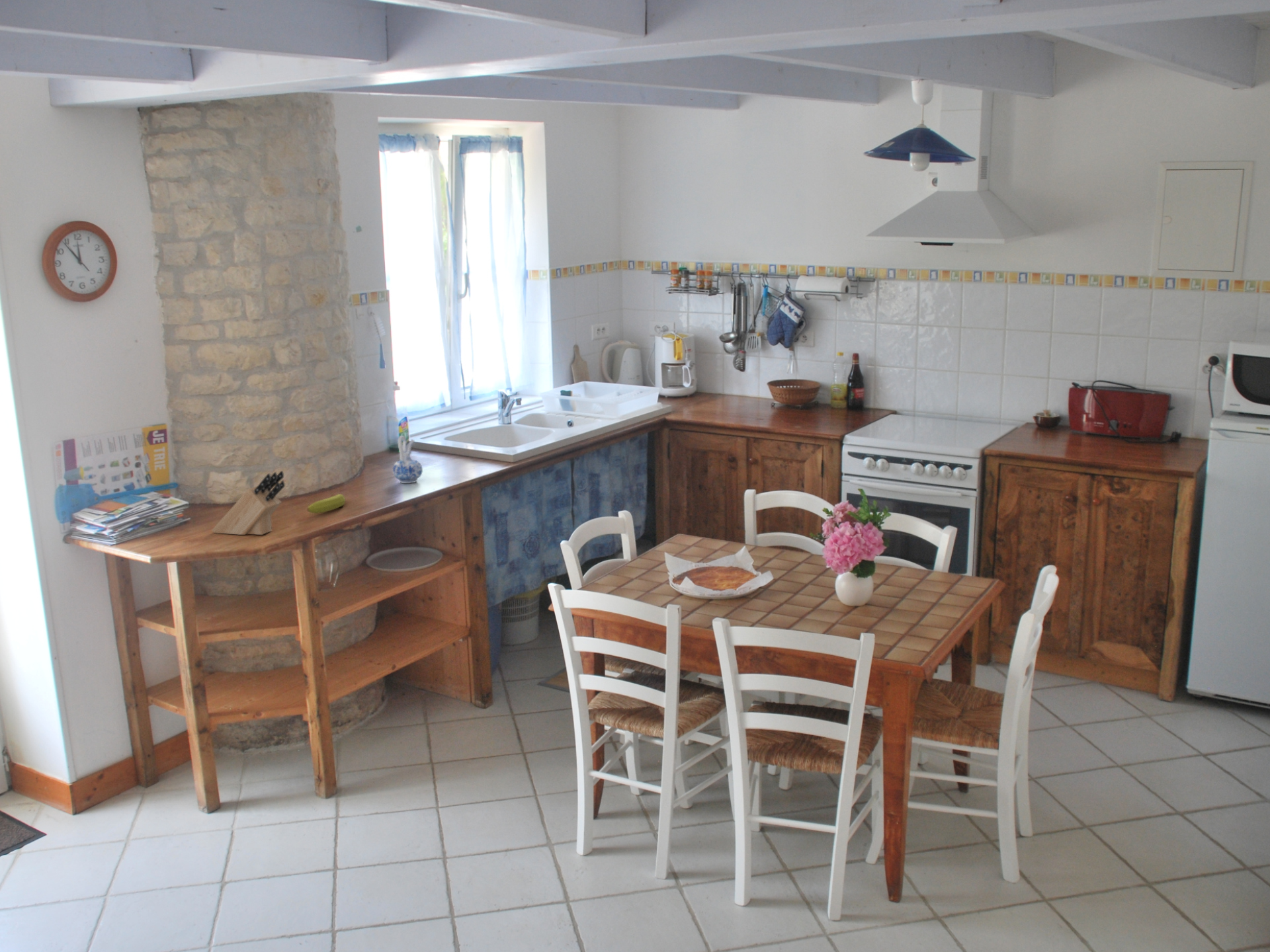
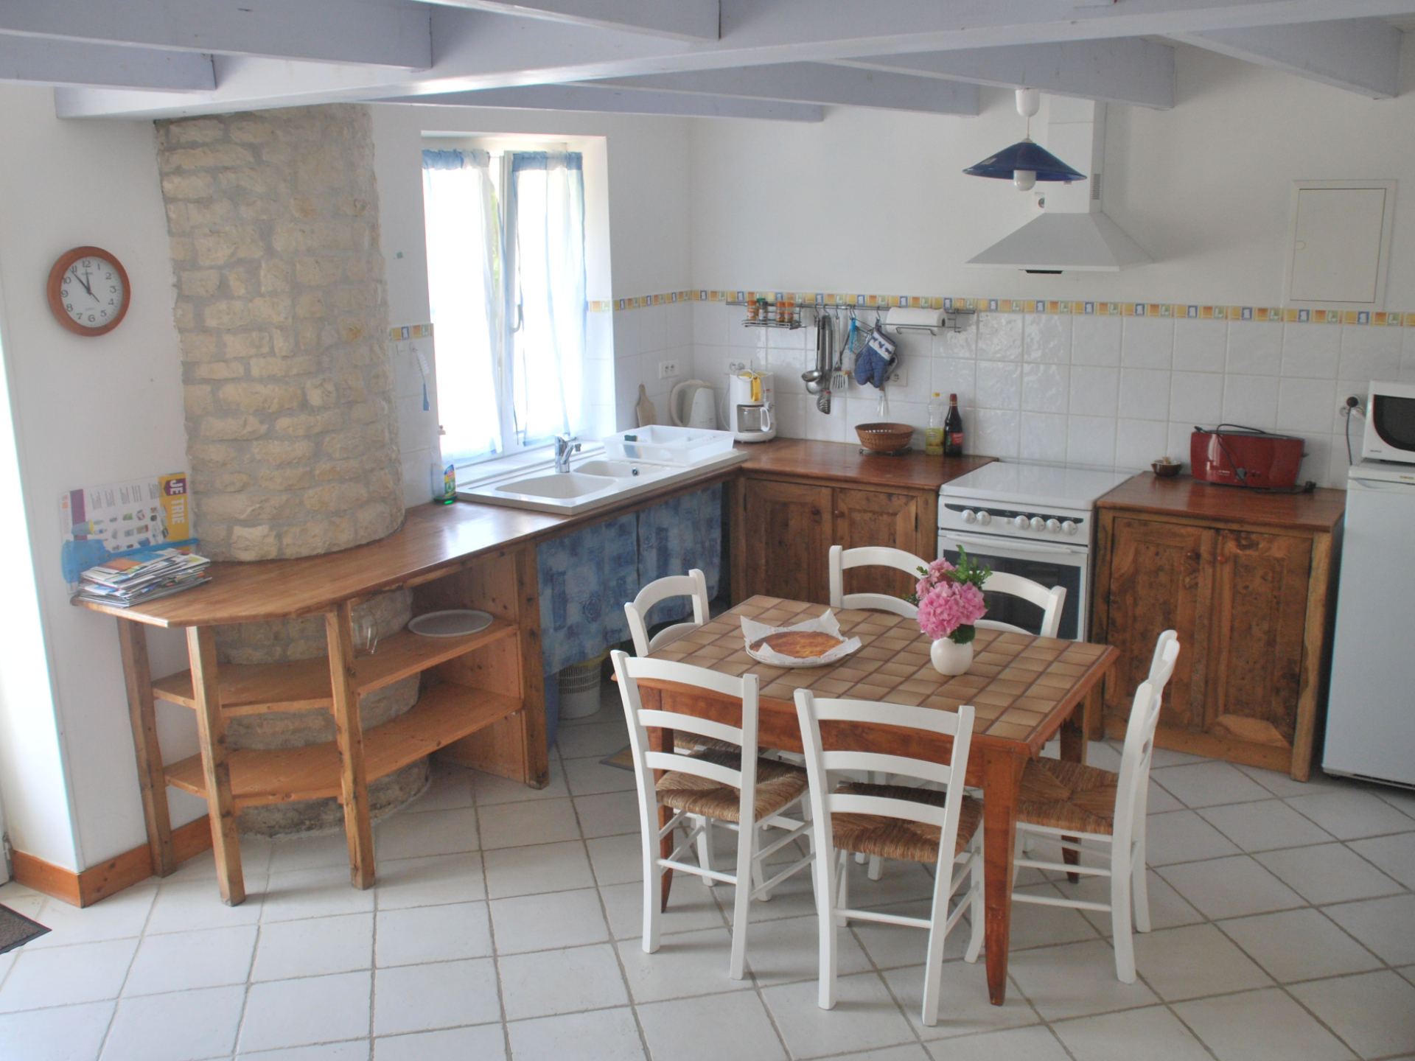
- fruit [306,493,346,514]
- ceramic pitcher [392,435,423,484]
- knife block [211,470,286,535]
